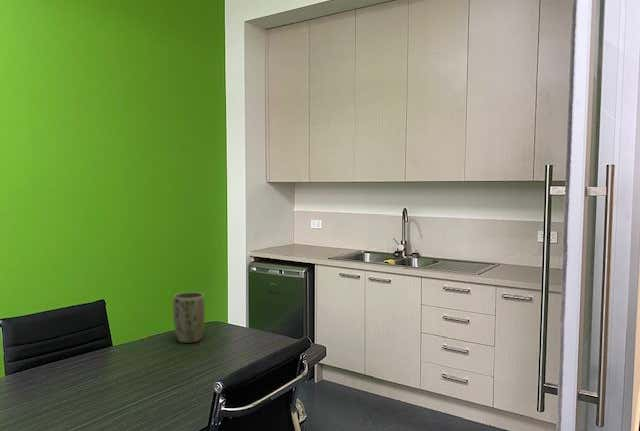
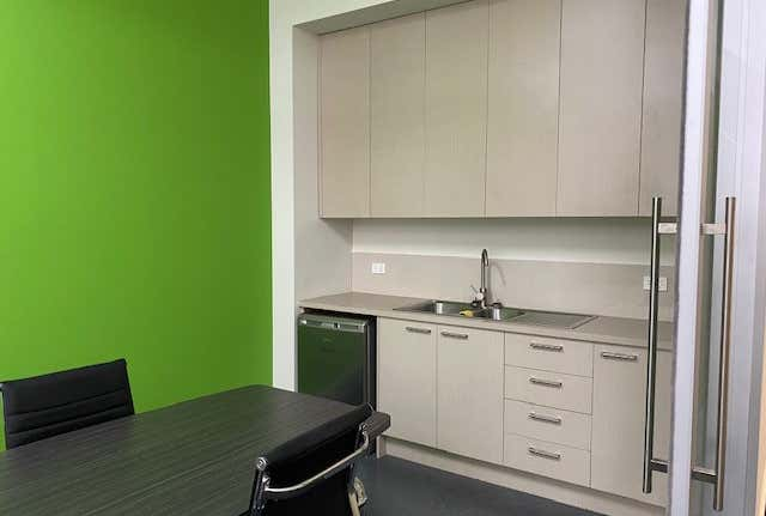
- plant pot [172,291,206,344]
